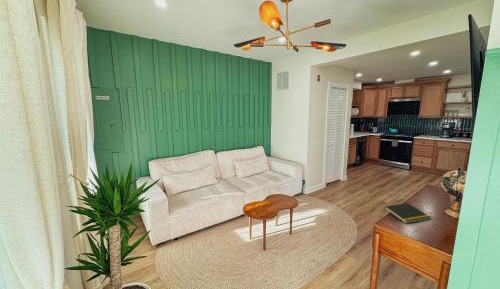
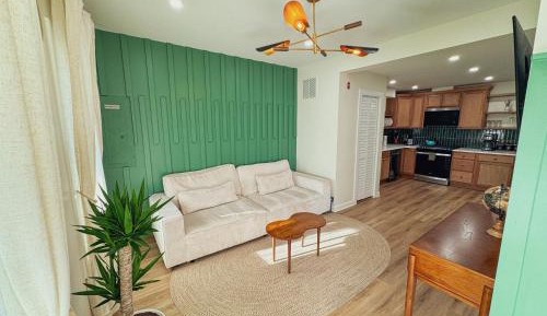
- notepad [383,202,431,224]
